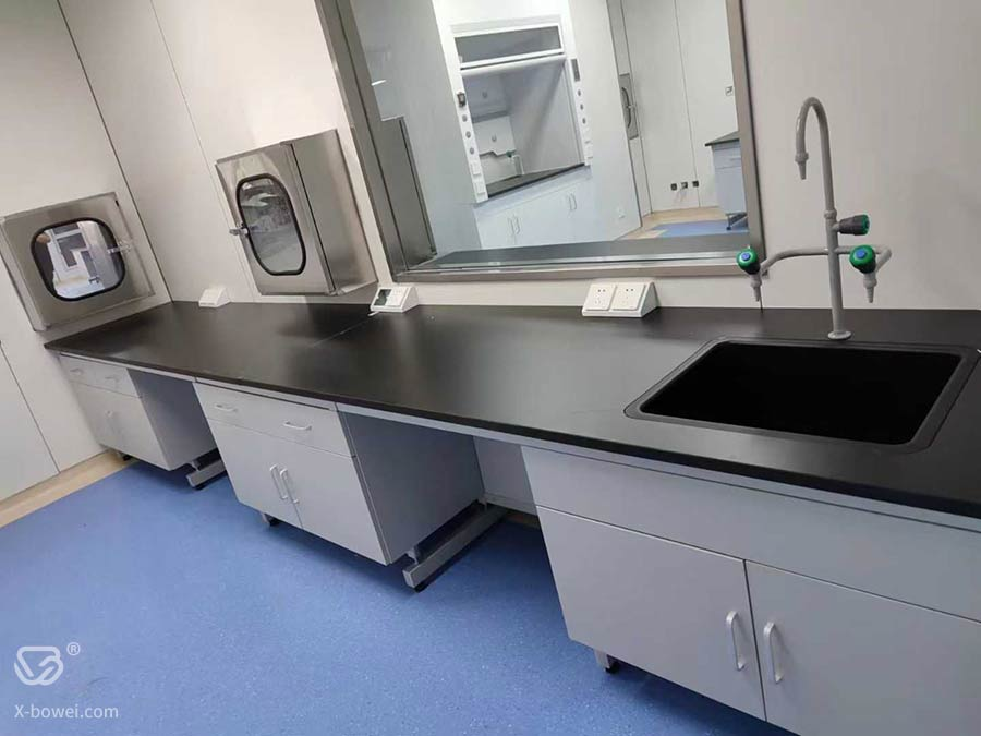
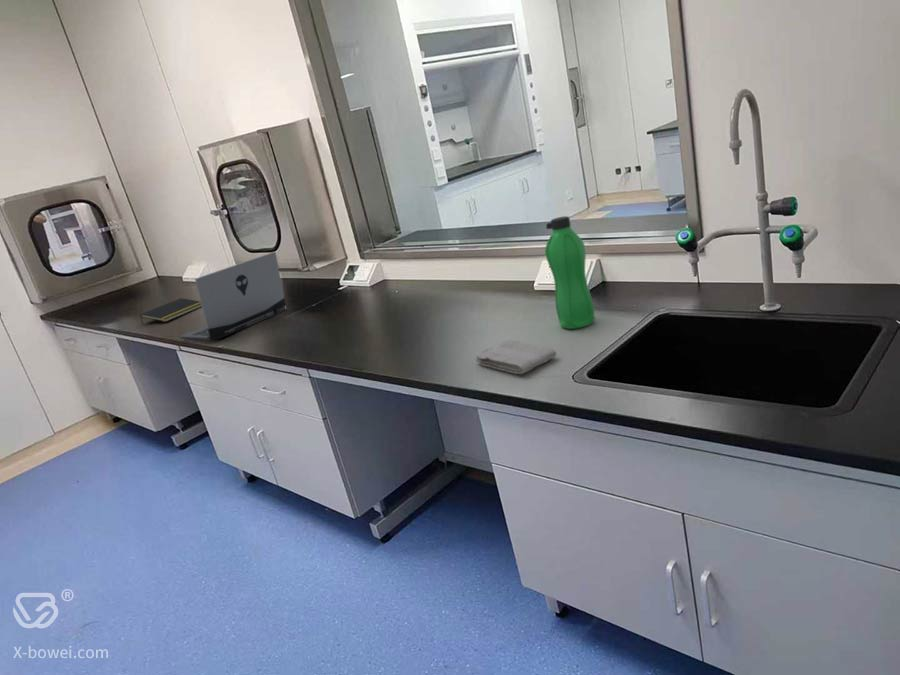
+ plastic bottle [544,215,595,330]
+ notepad [139,297,202,325]
+ laptop computer [179,251,287,342]
+ washcloth [475,339,558,375]
